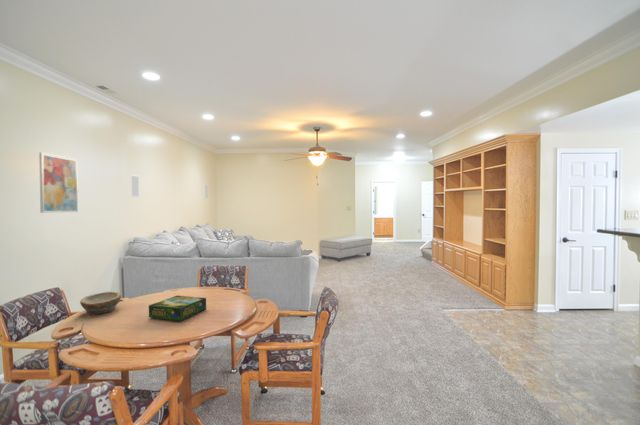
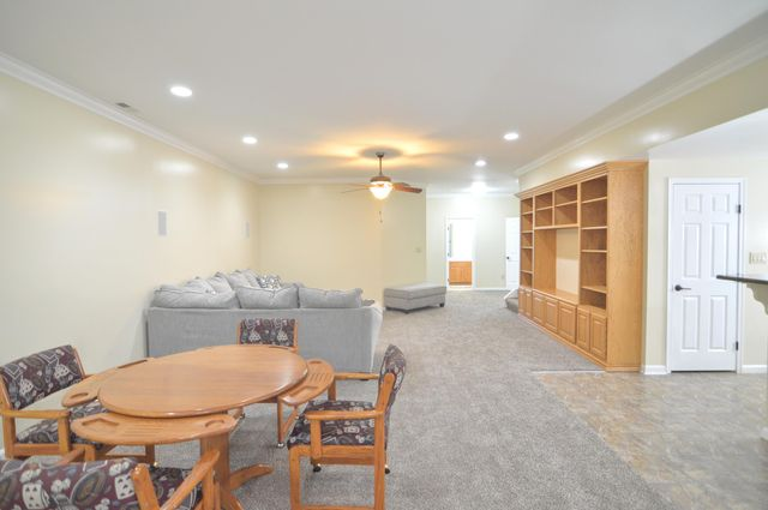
- board game [148,295,207,322]
- wall art [38,151,79,214]
- bowl [79,291,122,315]
